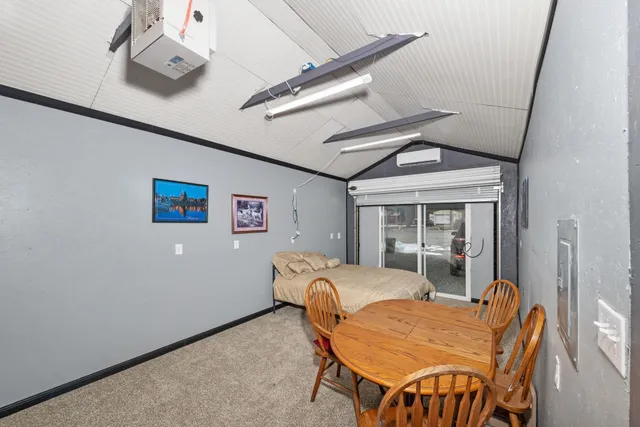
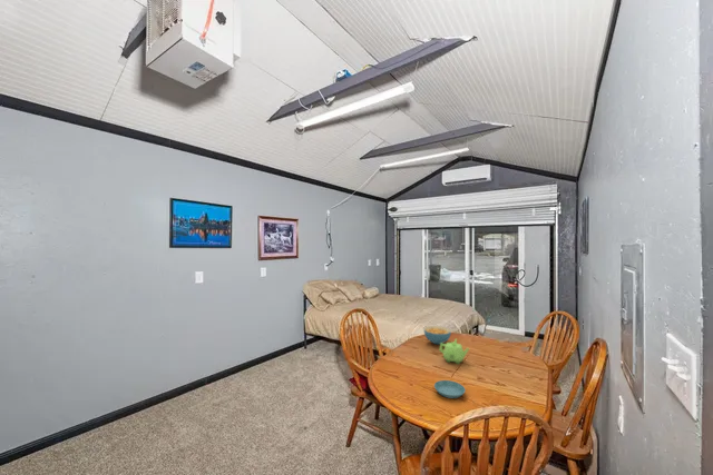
+ saucer [433,379,467,399]
+ teapot [438,338,470,365]
+ cereal bowl [422,325,452,346]
